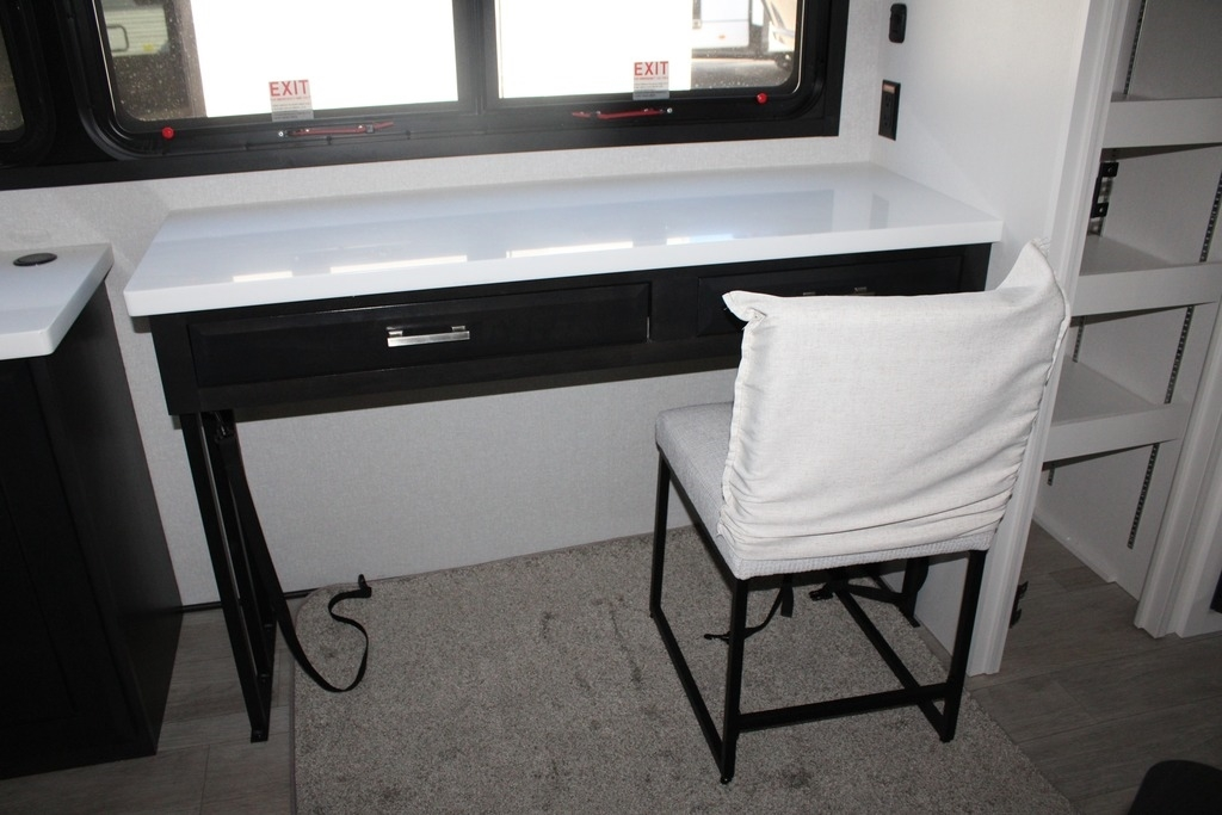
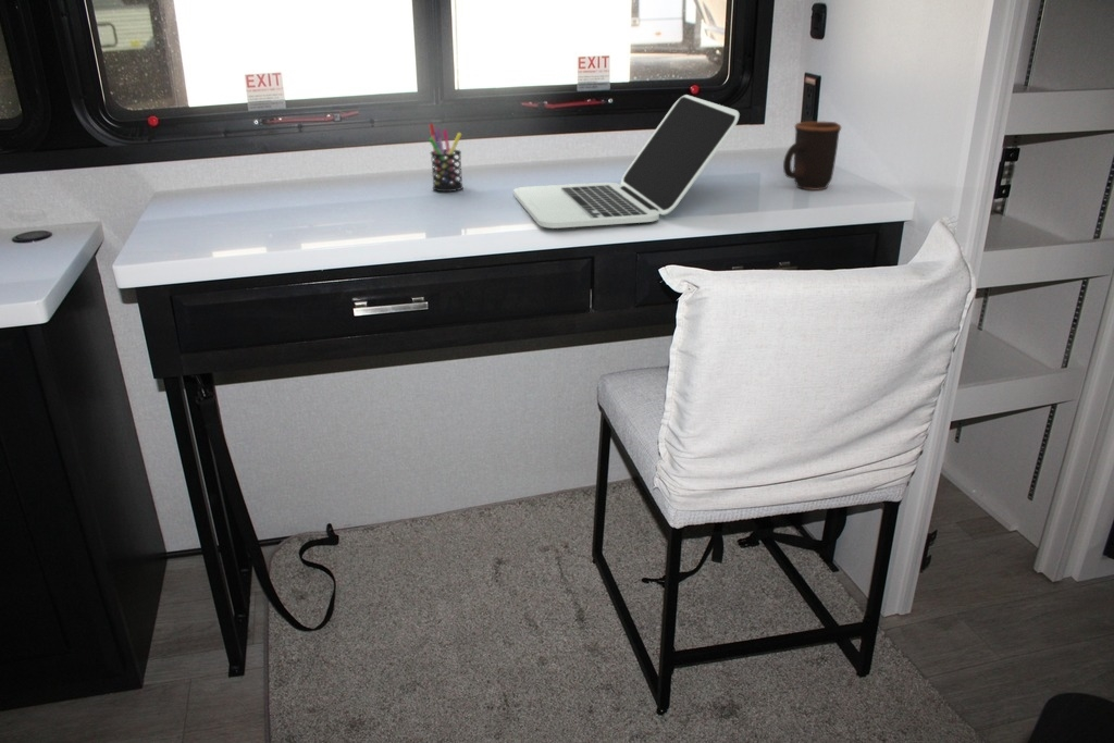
+ mug [782,121,842,191]
+ laptop [512,94,741,230]
+ pen holder [428,123,465,193]
